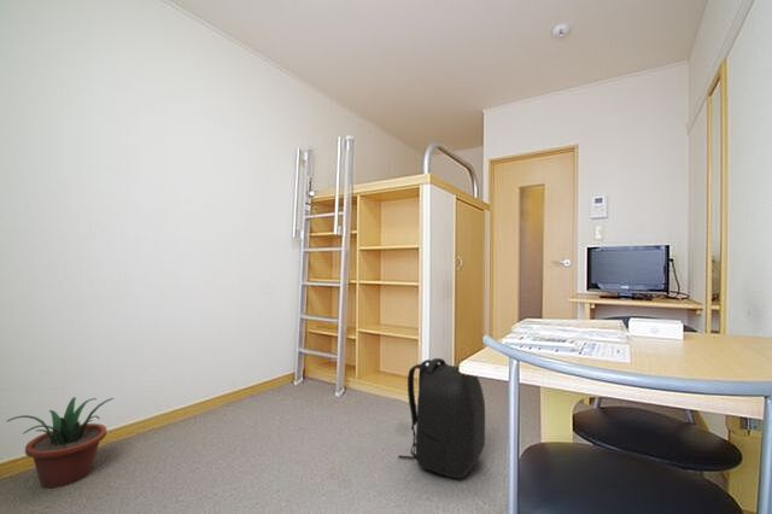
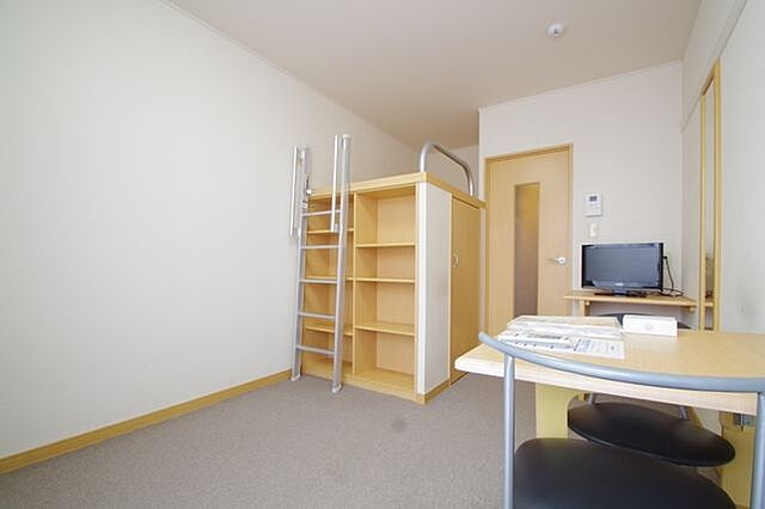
- backpack [397,357,486,479]
- potted plant [5,396,115,490]
